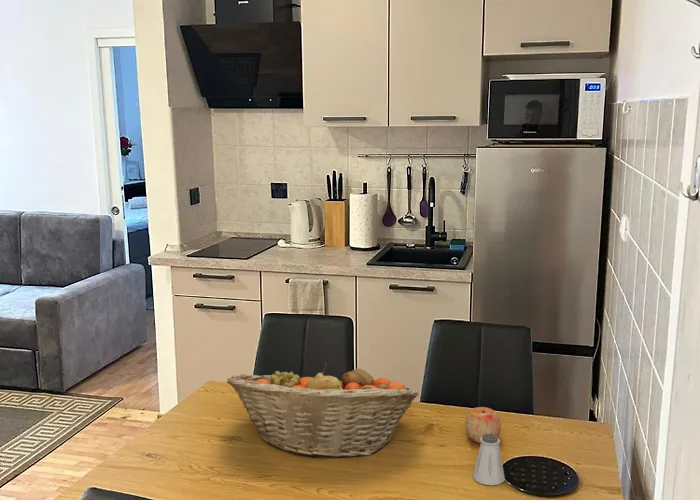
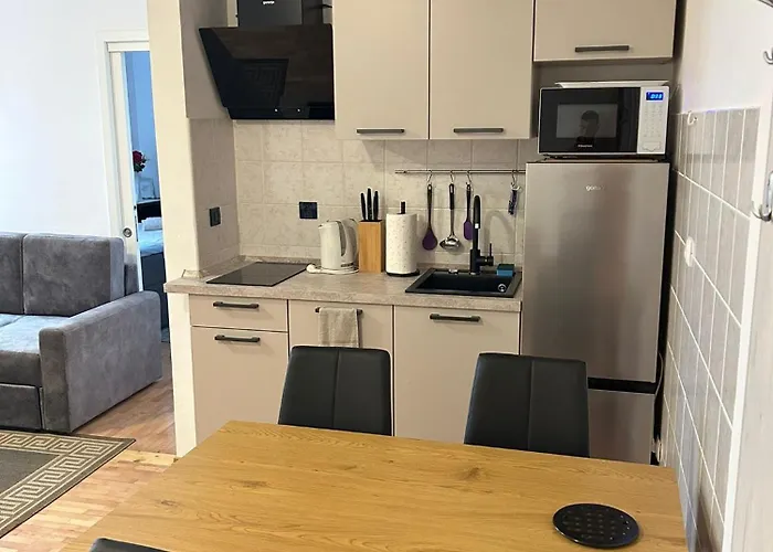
- saltshaker [472,434,506,486]
- fruit basket [226,362,419,459]
- apple [464,406,502,445]
